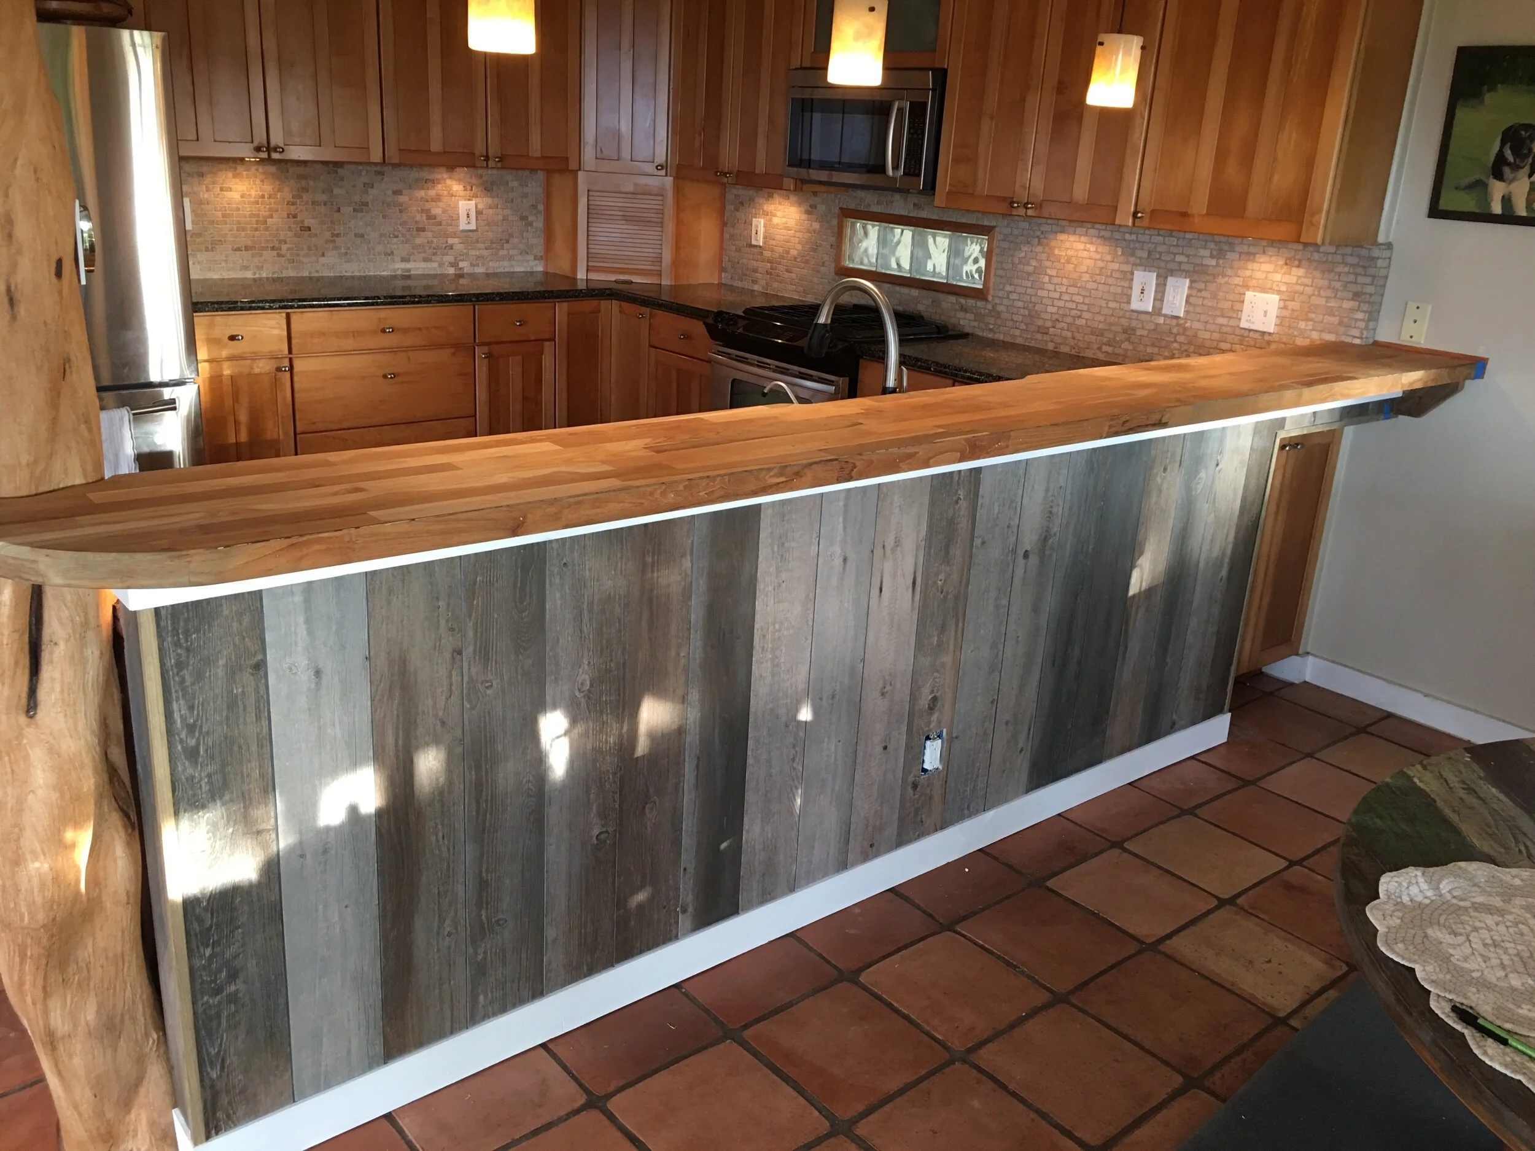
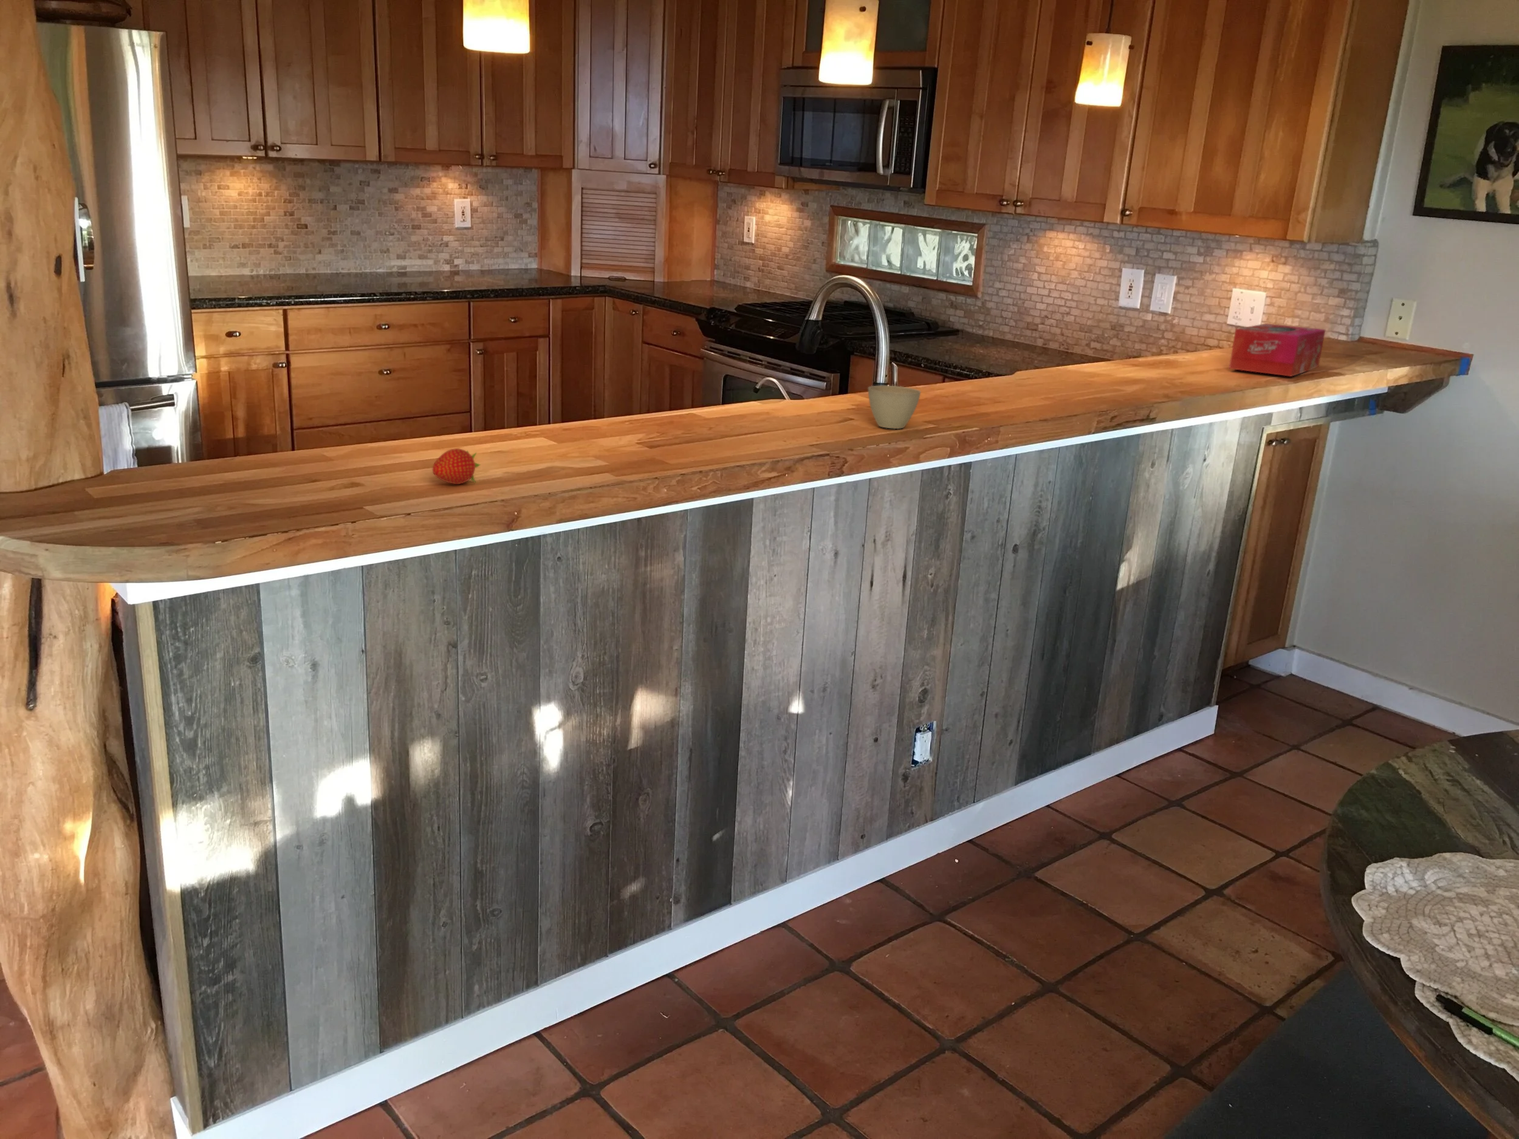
+ fruit [432,447,481,485]
+ tissue box [1228,323,1326,377]
+ flower pot [867,385,921,430]
